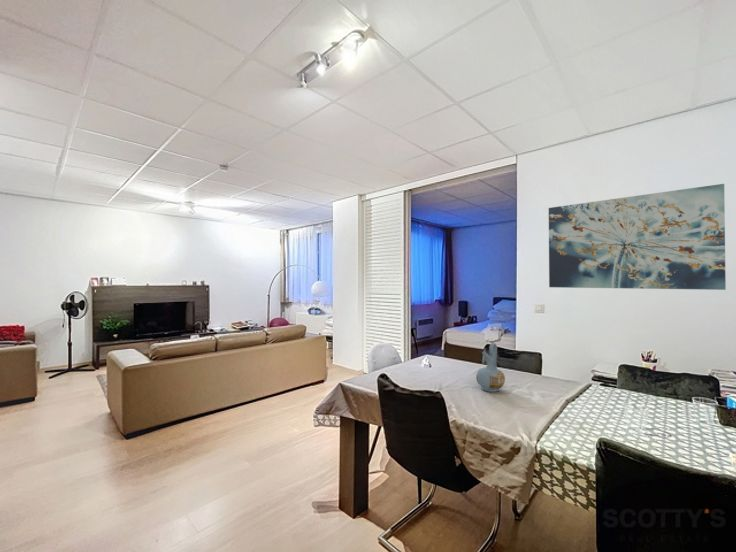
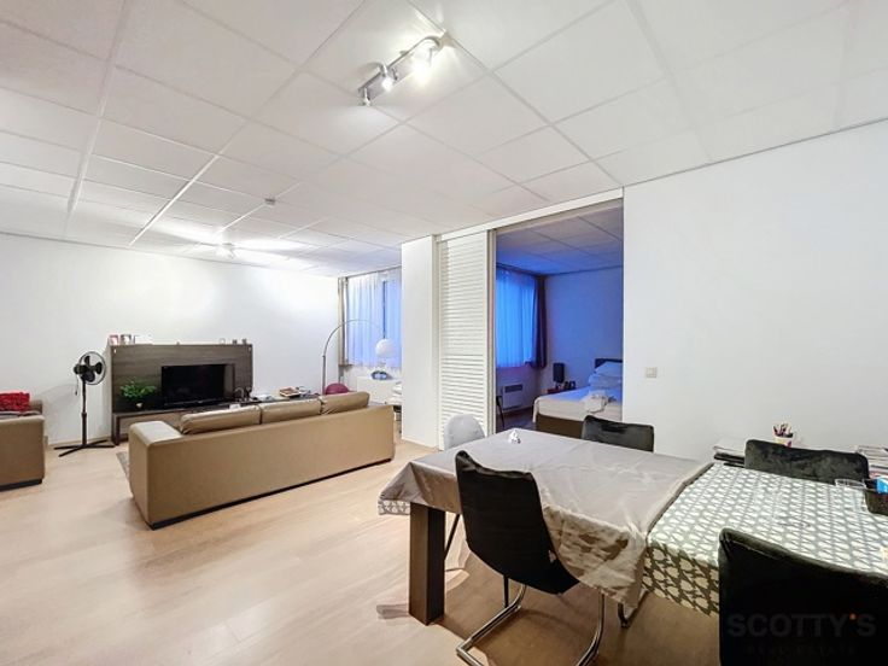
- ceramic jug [475,342,506,393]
- wall art [548,183,727,291]
